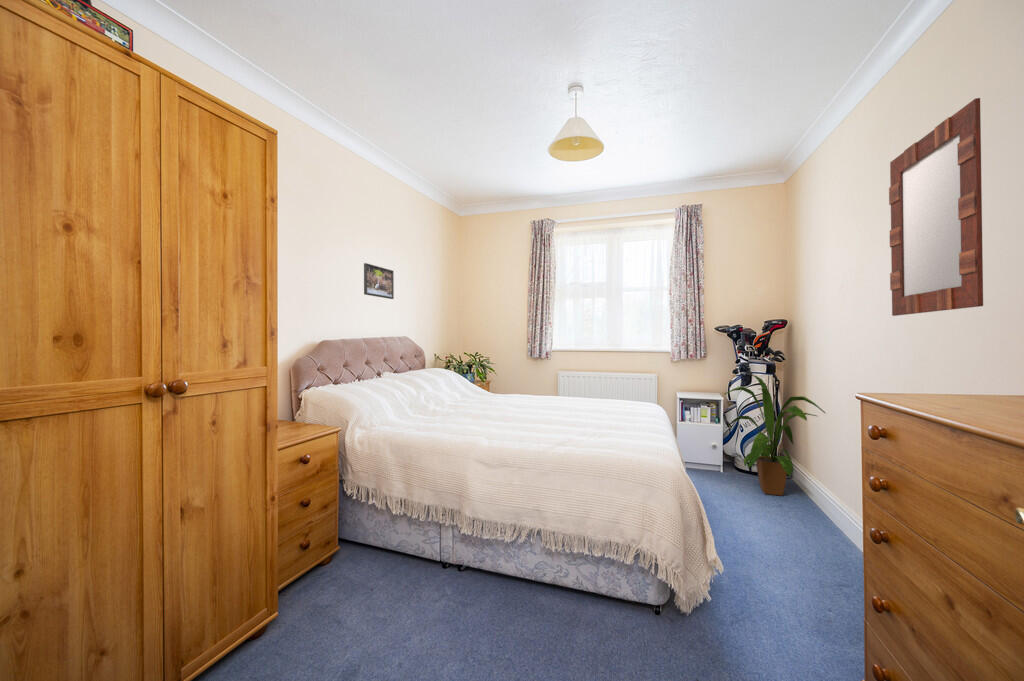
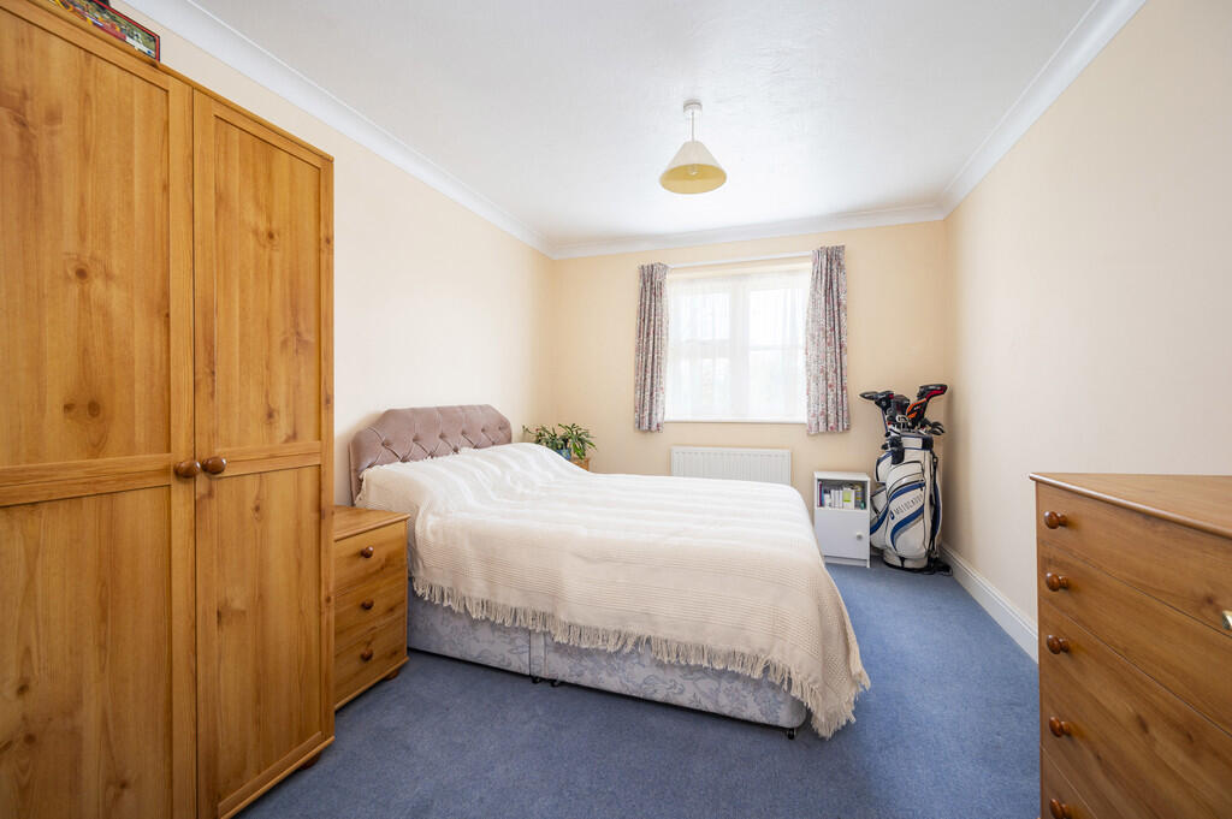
- home mirror [888,97,984,317]
- house plant [722,372,826,497]
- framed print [363,262,395,300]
